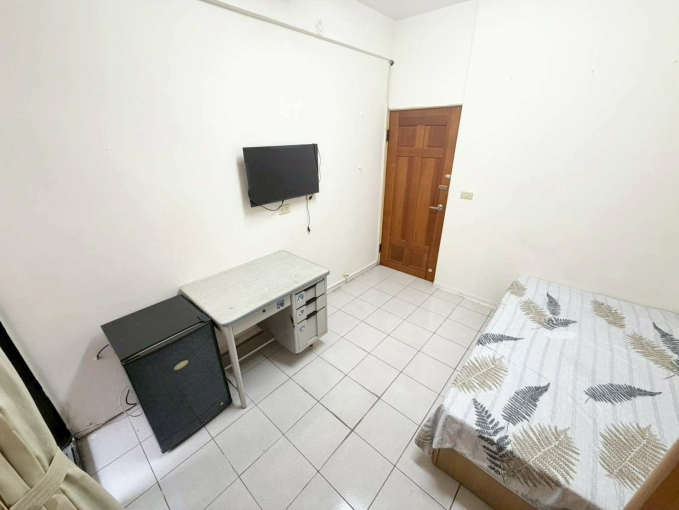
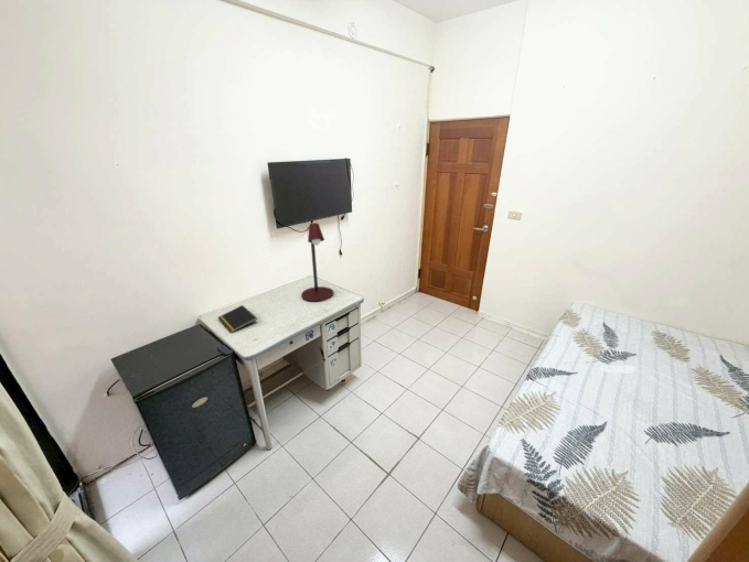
+ desk lamp [300,221,335,303]
+ notepad [217,304,258,334]
